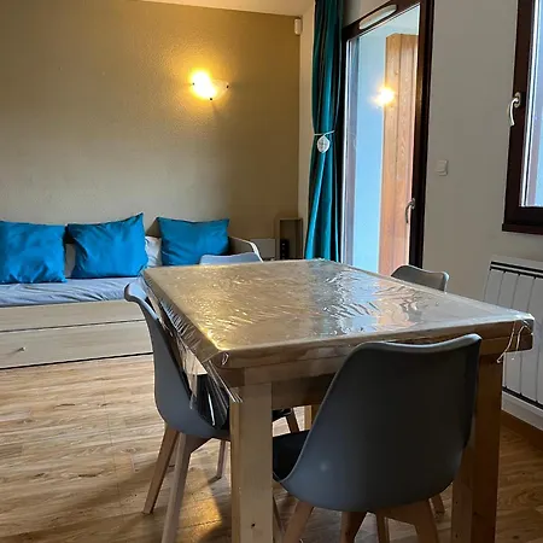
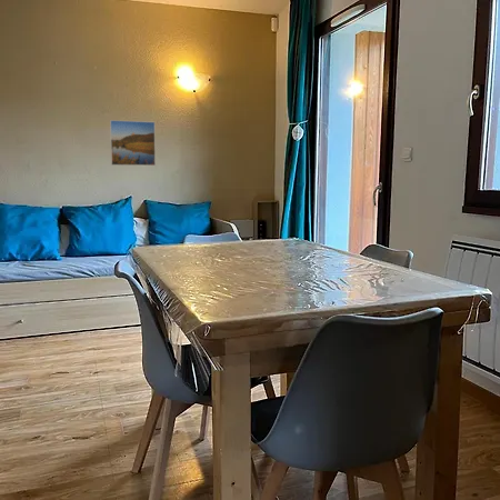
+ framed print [109,119,157,167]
